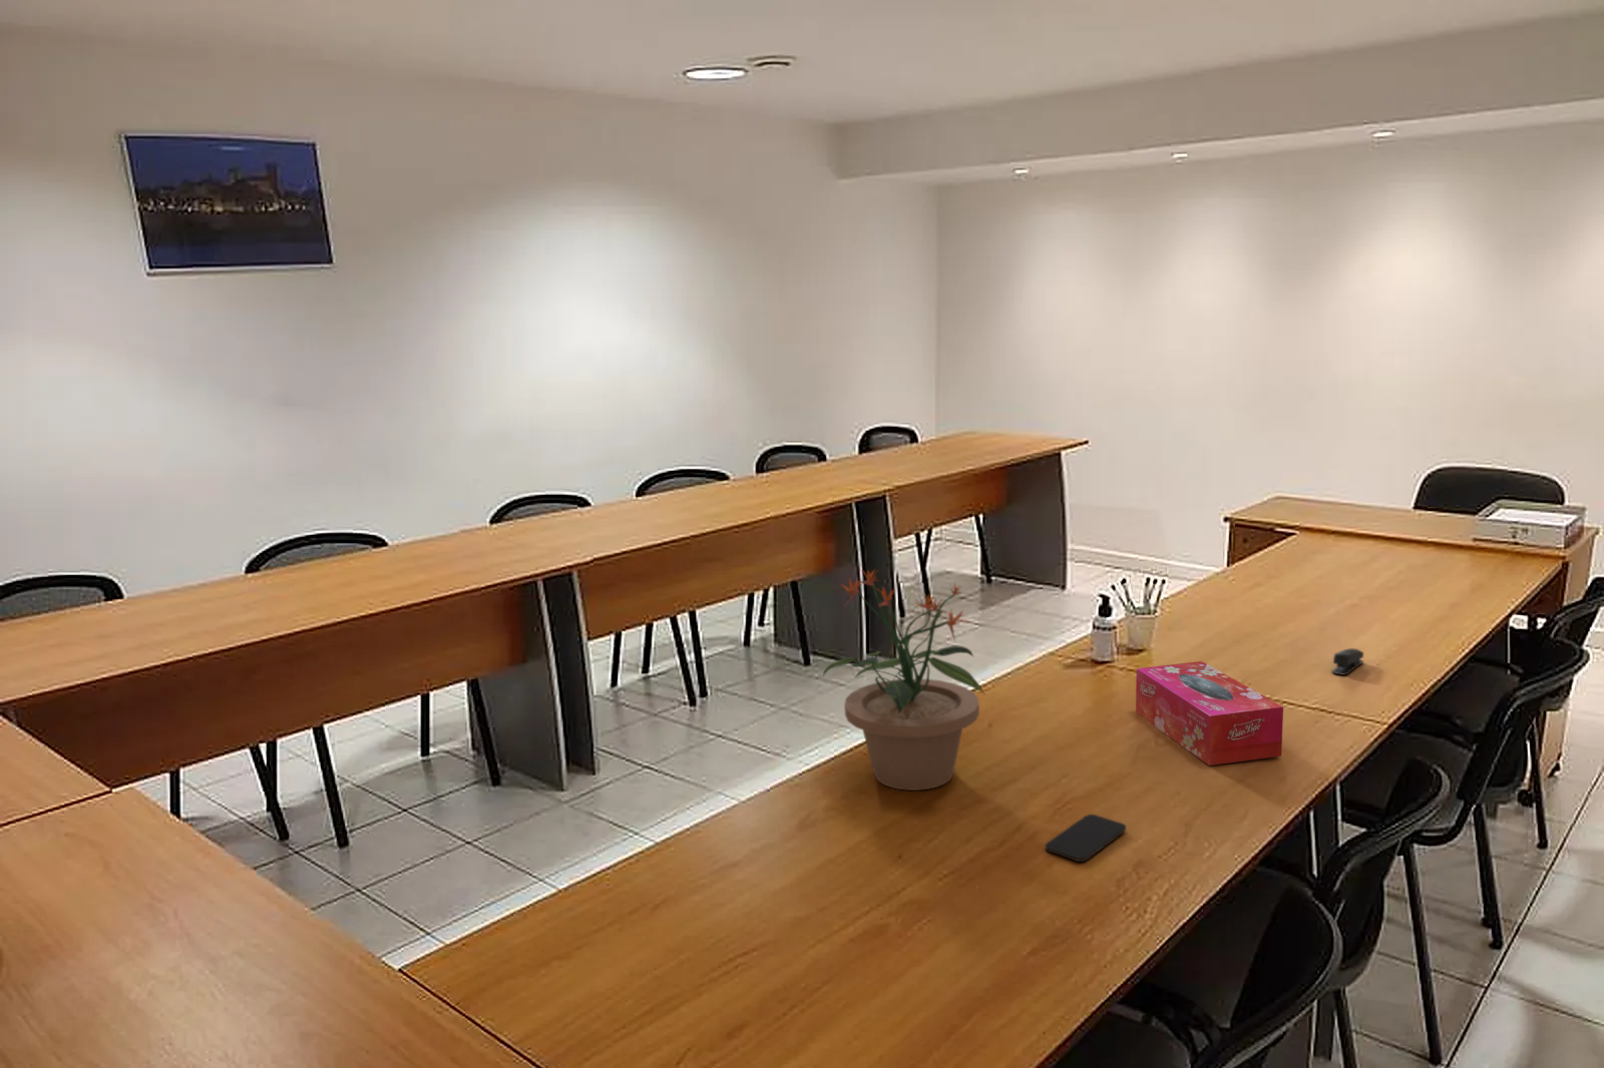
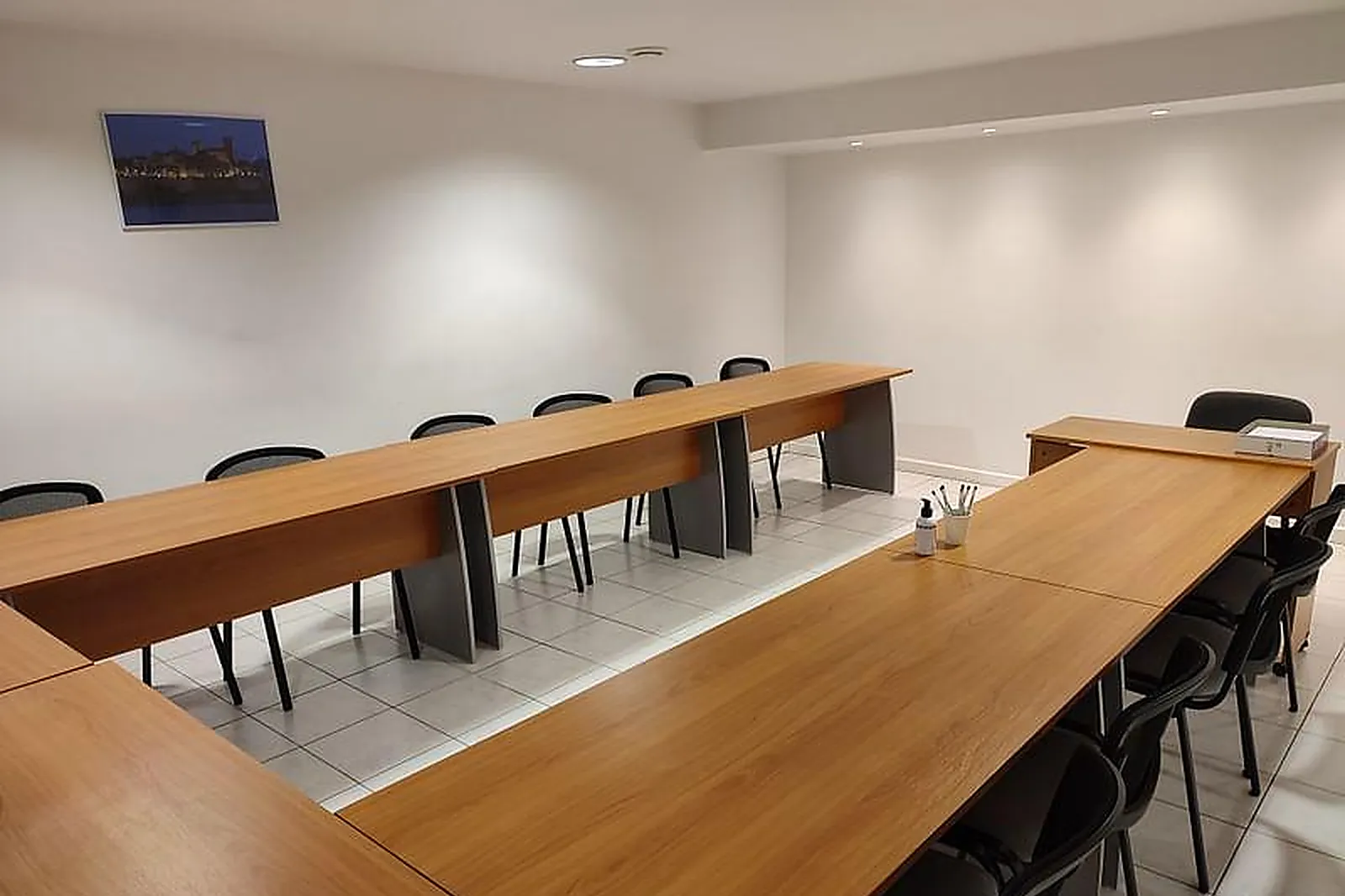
- tissue box [1135,660,1284,766]
- smartphone [1045,814,1127,863]
- stapler [1331,647,1364,676]
- potted plant [822,569,986,791]
